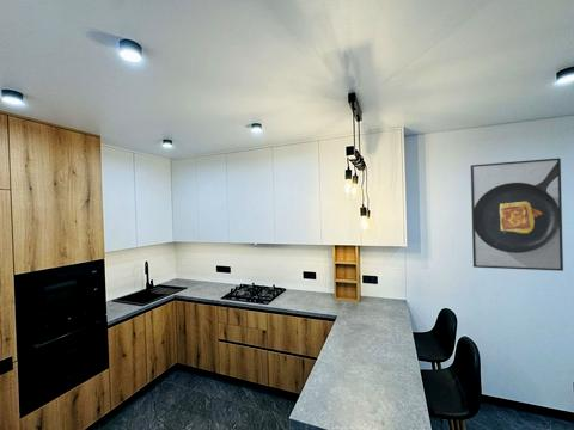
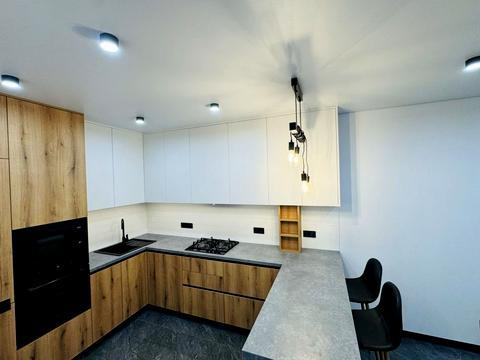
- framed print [470,156,564,272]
